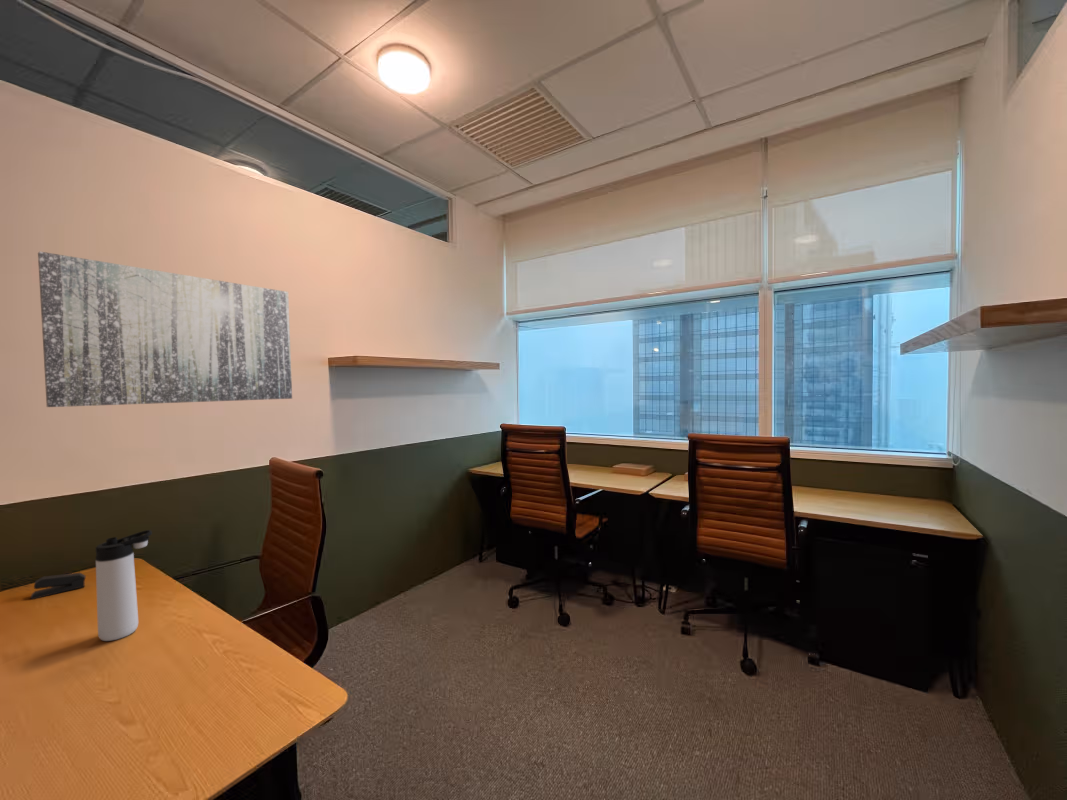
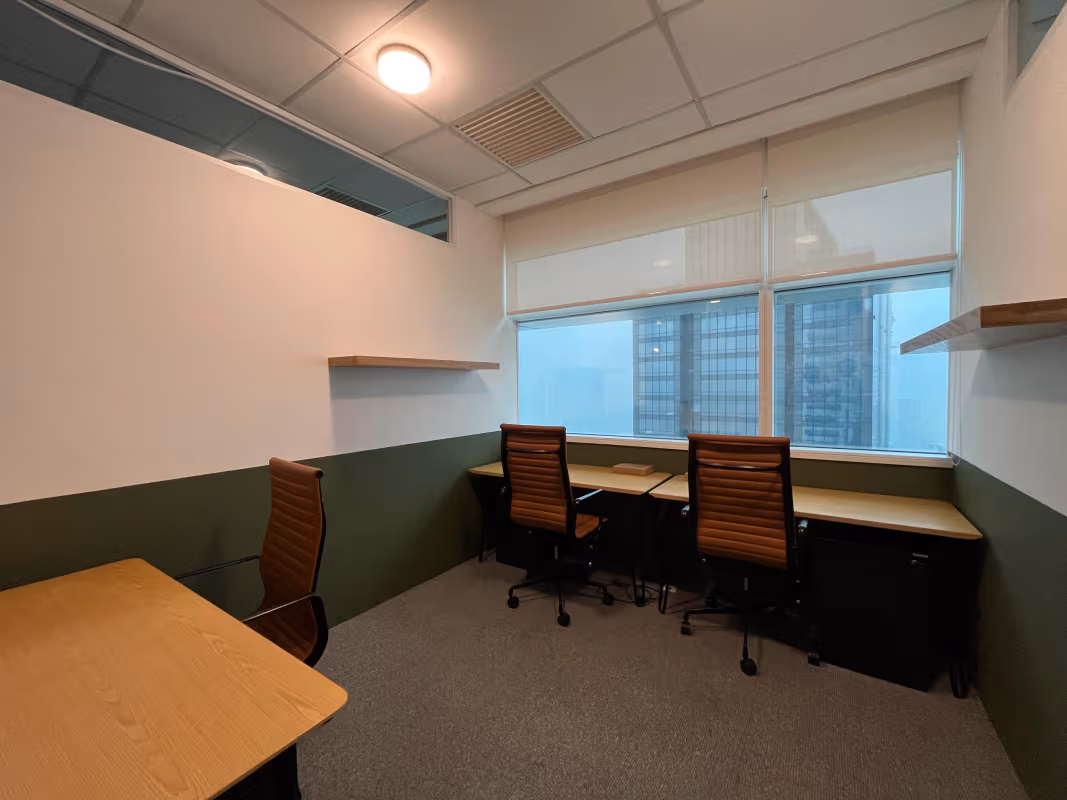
- wall art [37,251,293,408]
- thermos bottle [95,529,153,642]
- stapler [30,572,86,601]
